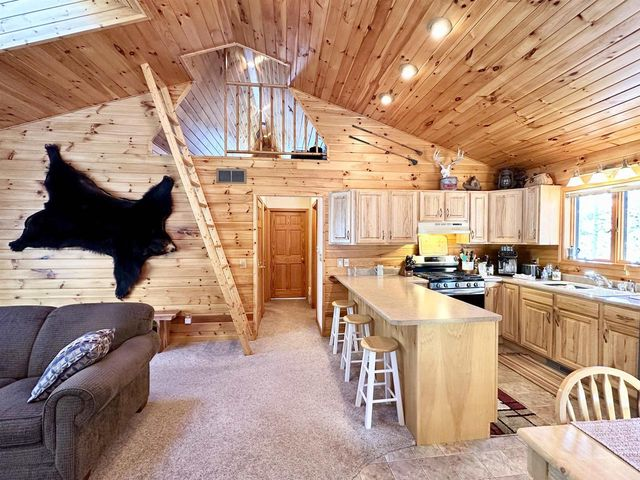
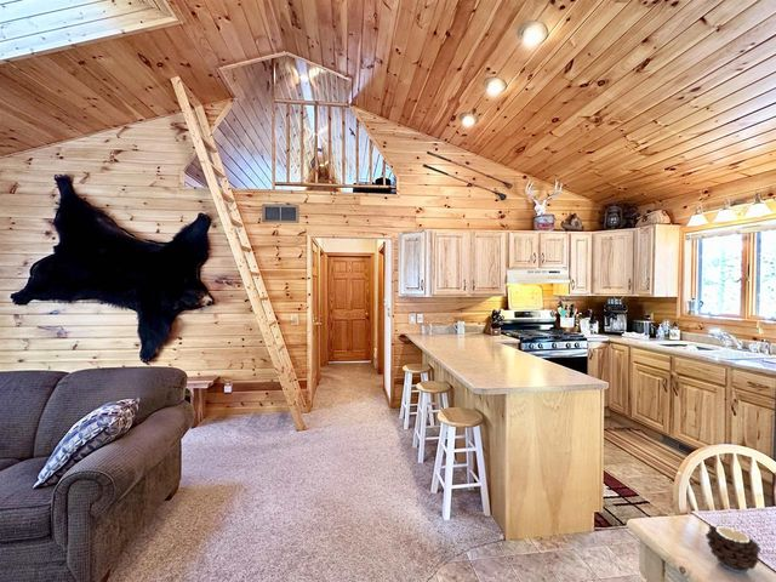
+ candle [704,524,761,574]
